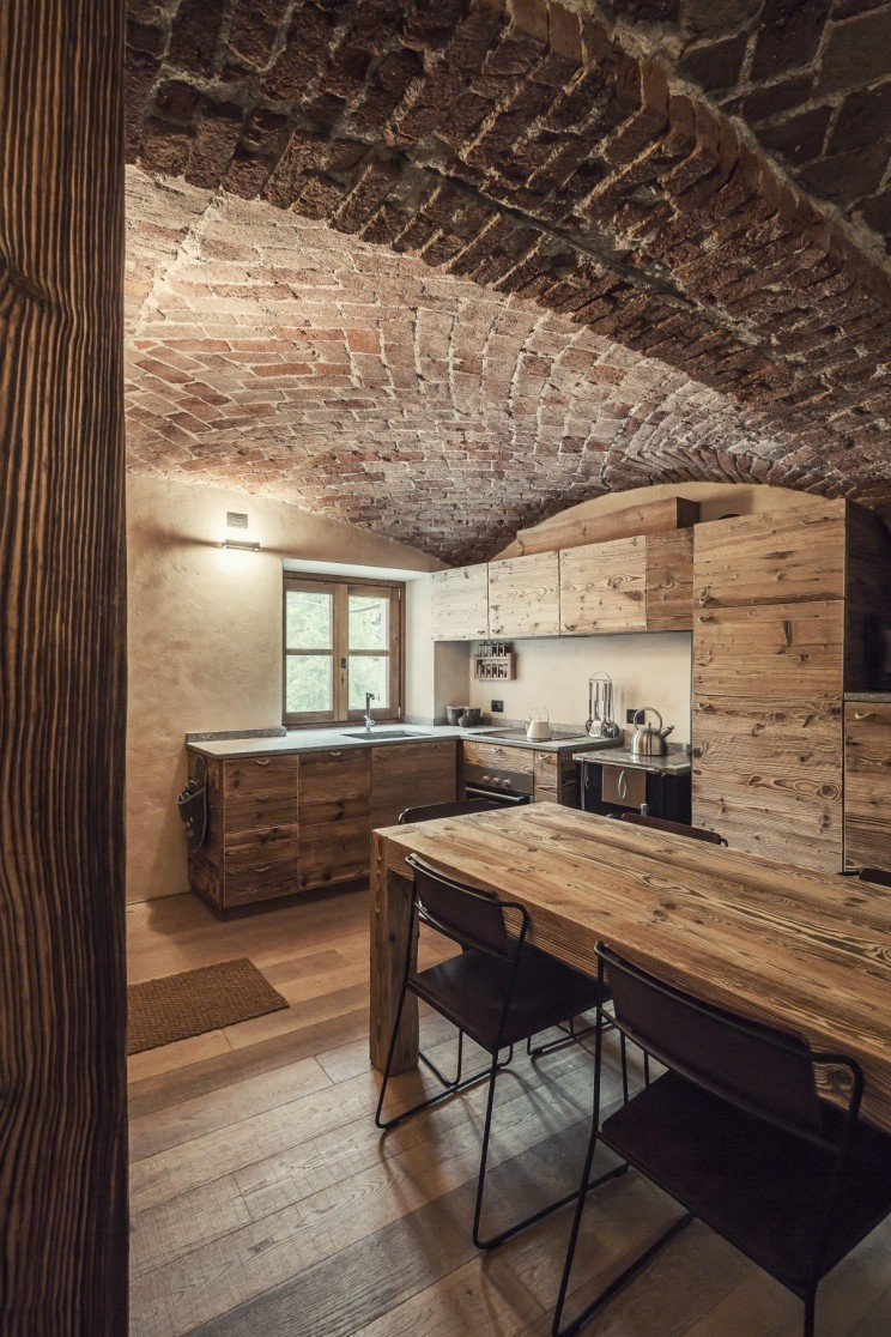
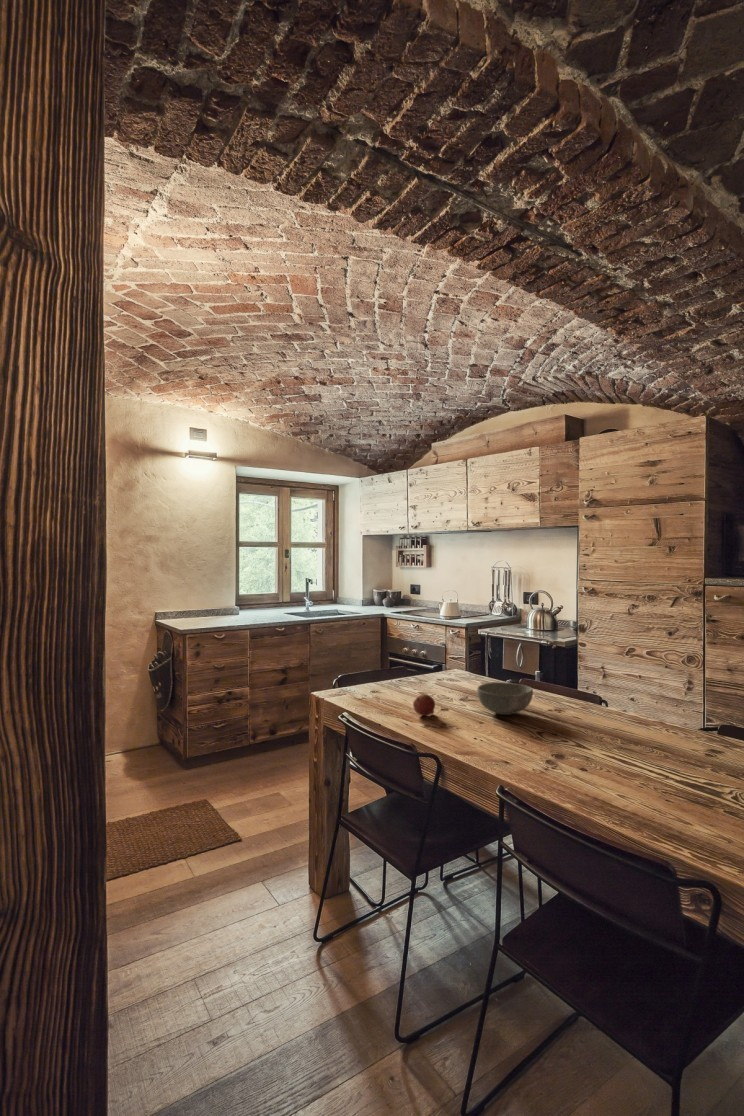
+ bowl [476,681,534,716]
+ fruit [412,693,436,717]
